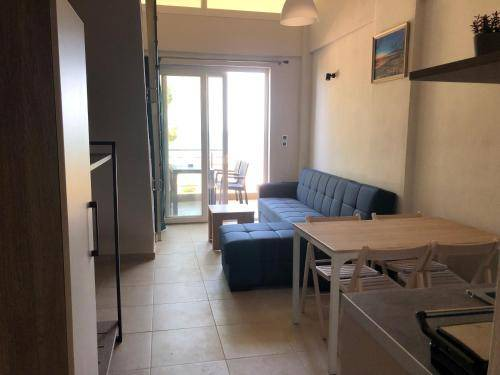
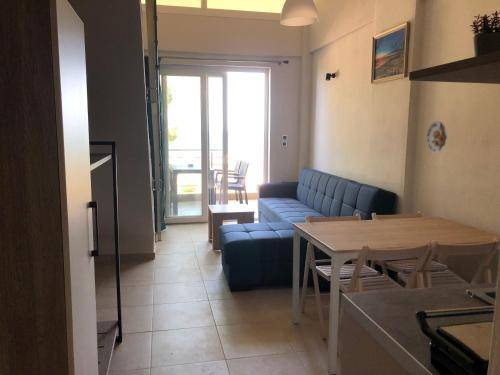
+ decorative plate [425,120,449,154]
